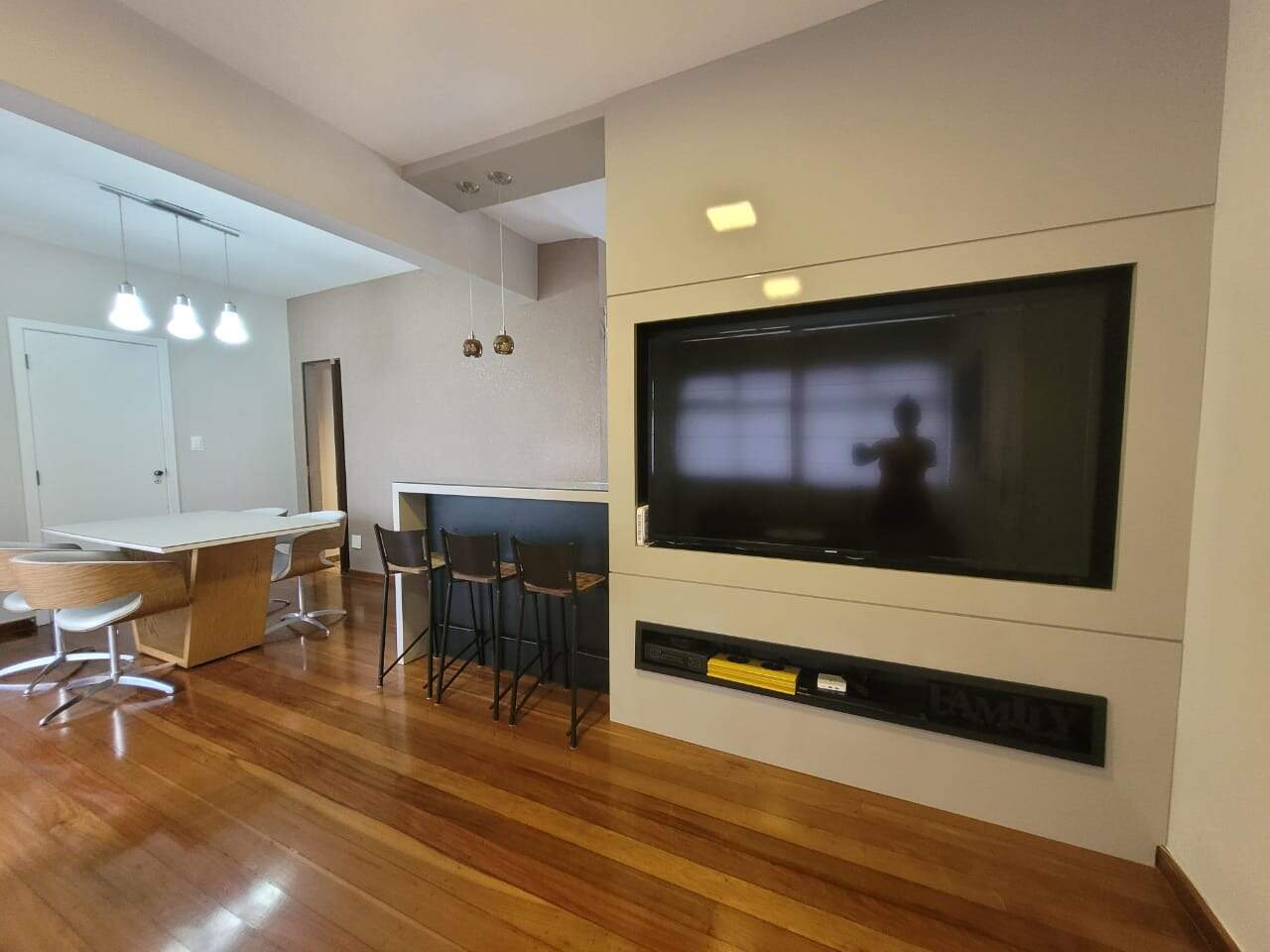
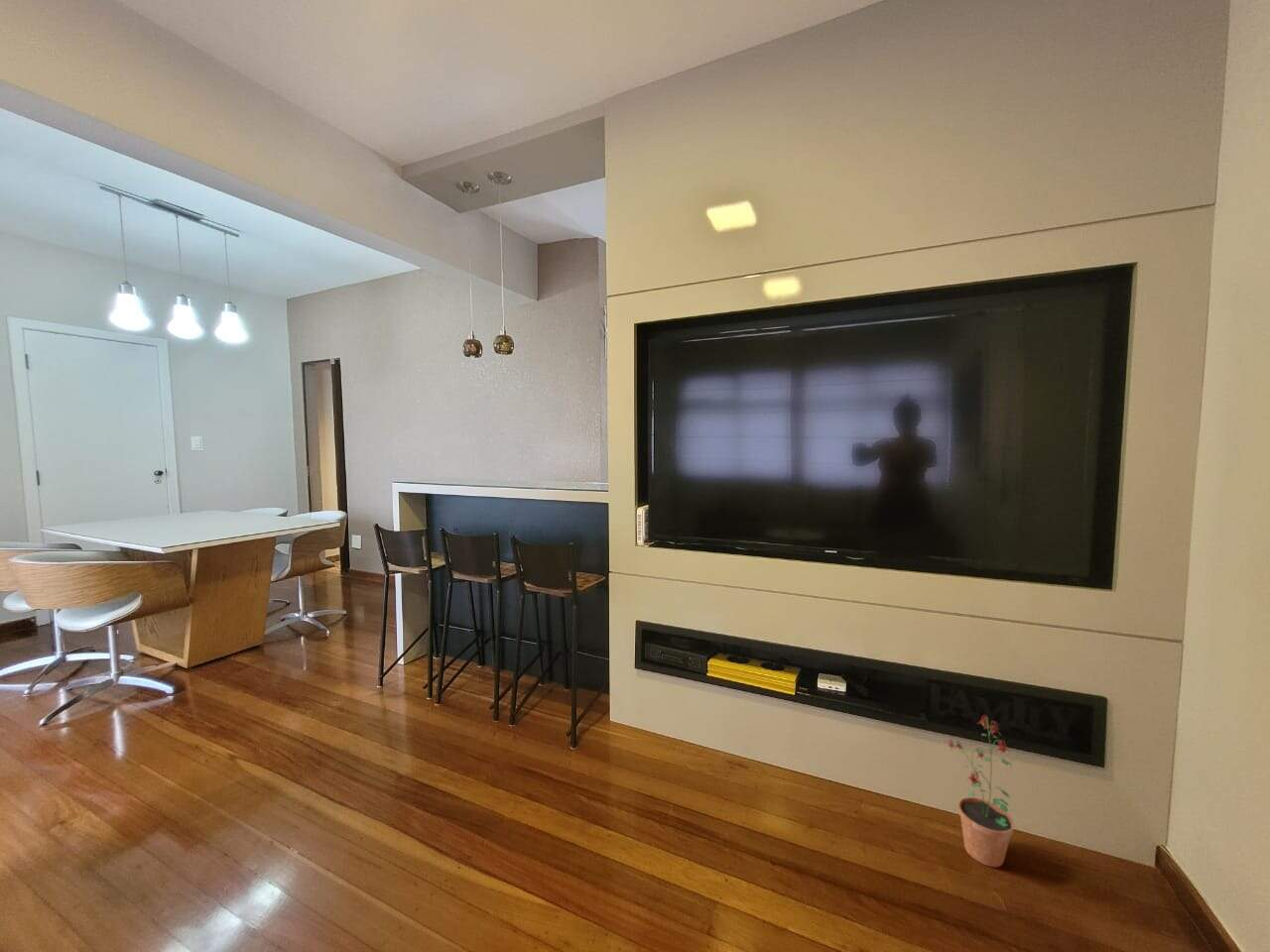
+ potted plant [947,714,1015,868]
